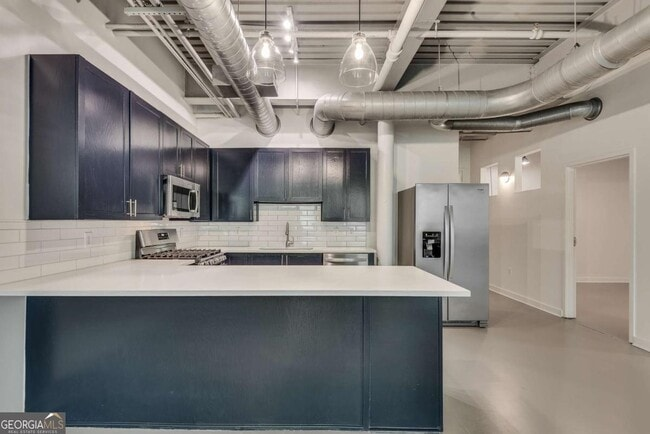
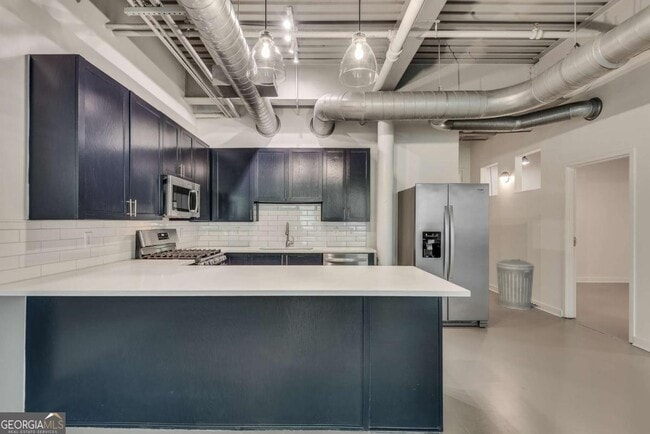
+ trash can [495,258,535,310]
